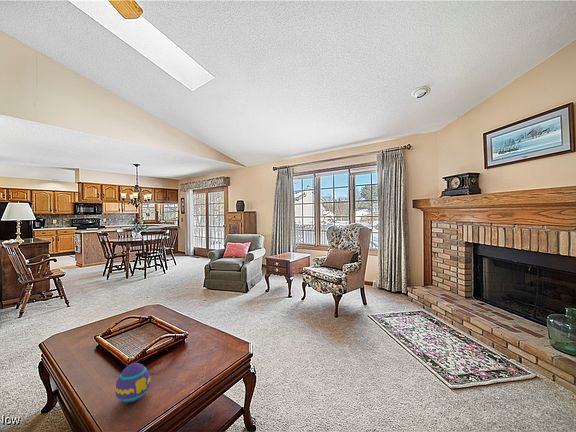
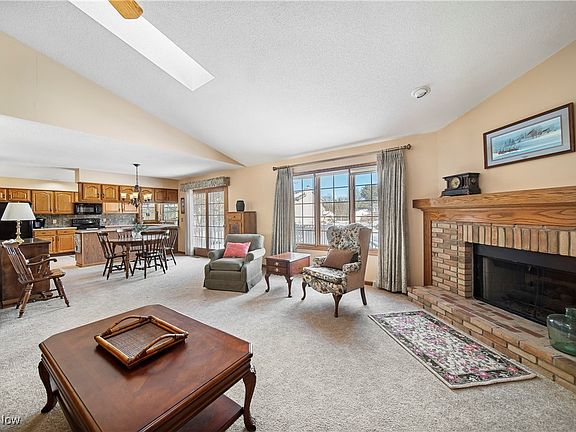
- decorative egg [114,362,152,404]
